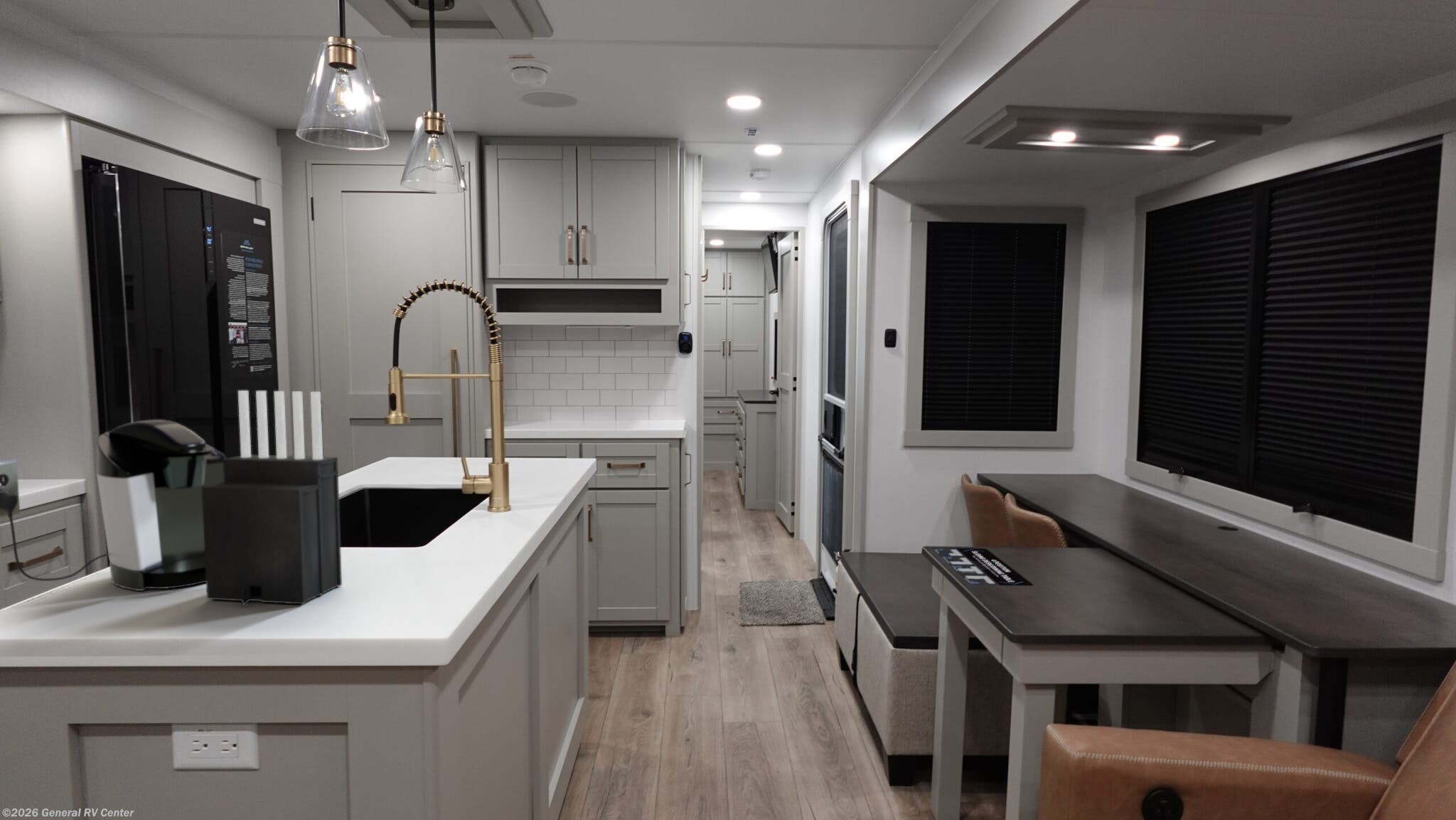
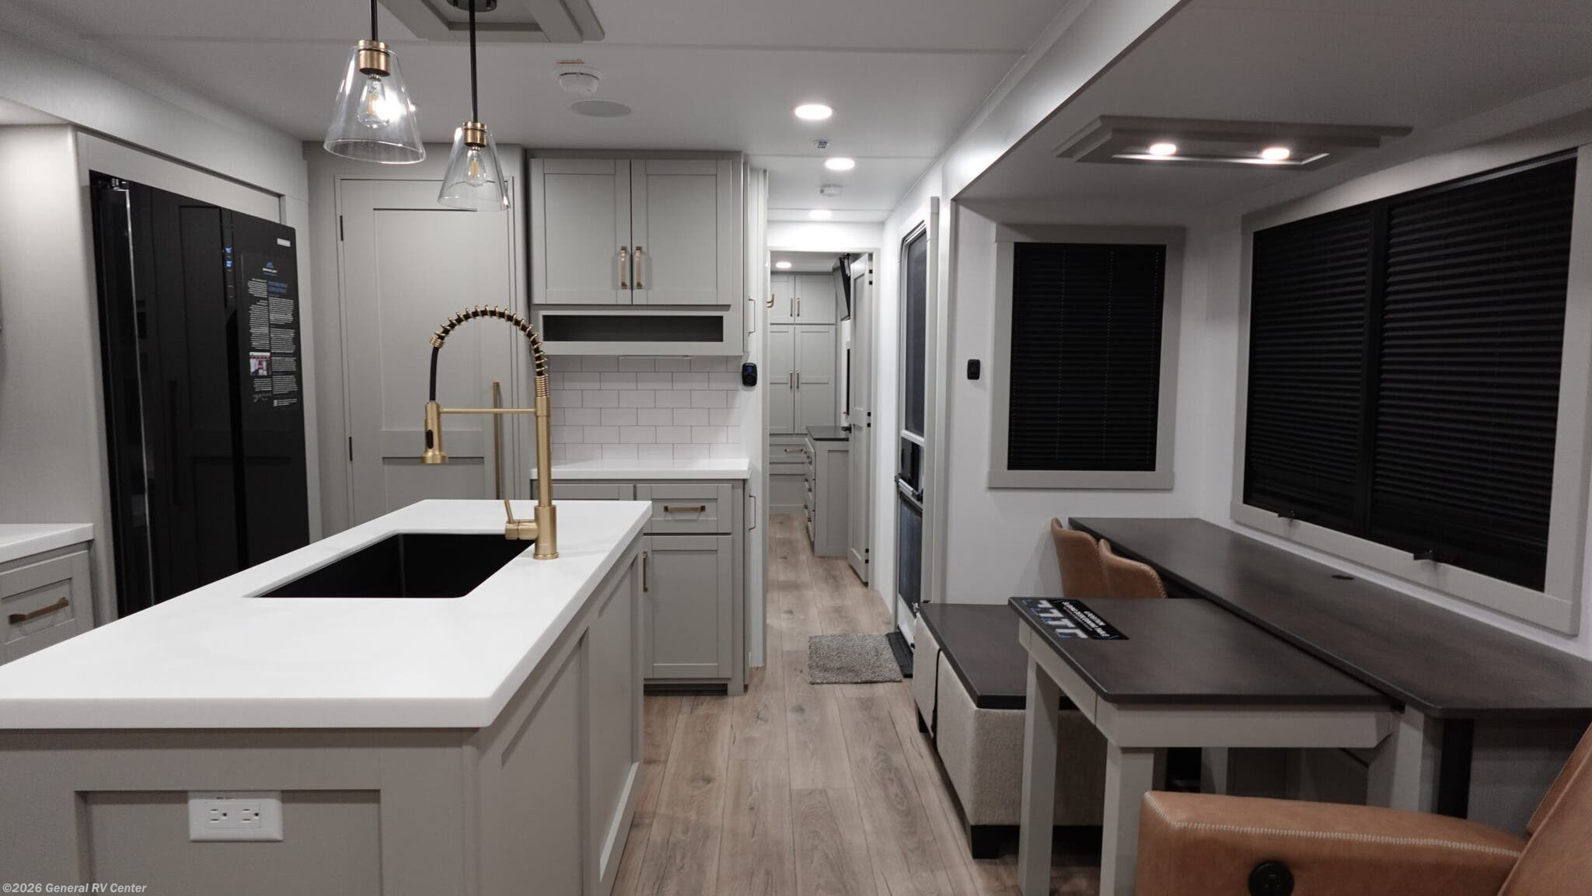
- knife block [202,390,343,607]
- coffee maker [0,419,227,592]
